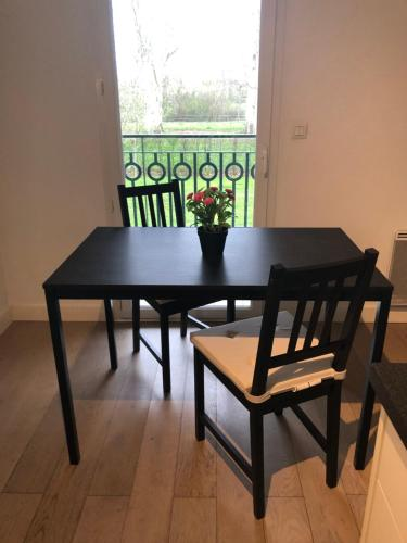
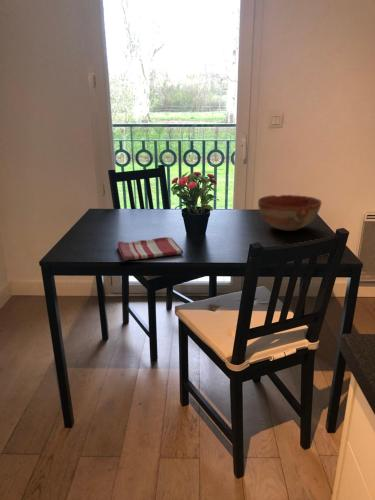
+ dish towel [117,236,184,262]
+ bowl [257,194,323,232]
